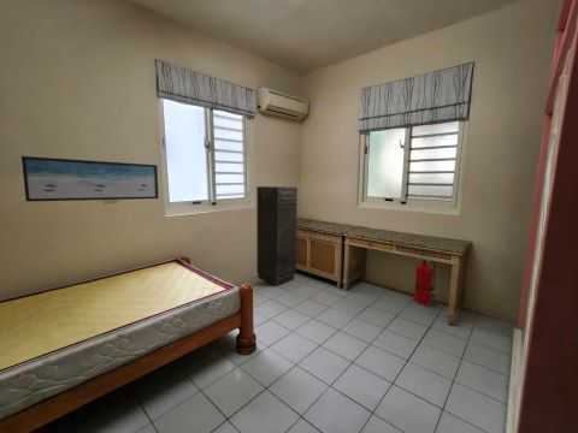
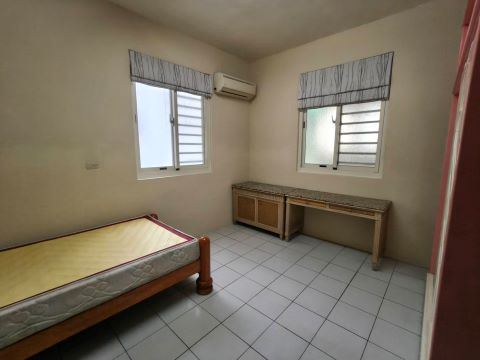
- fire extinguisher [413,257,437,307]
- storage cabinet [255,185,299,286]
- wall art [20,155,160,203]
